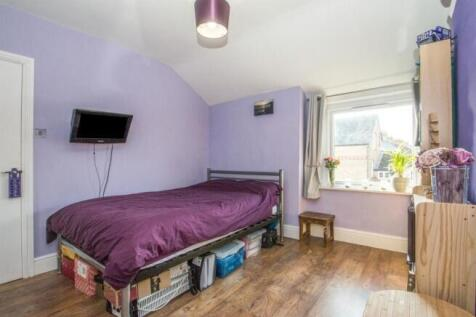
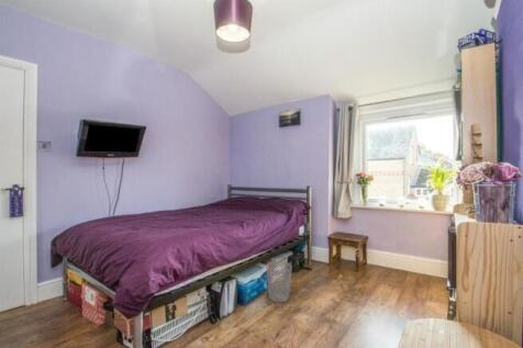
+ wastebasket [265,260,293,303]
